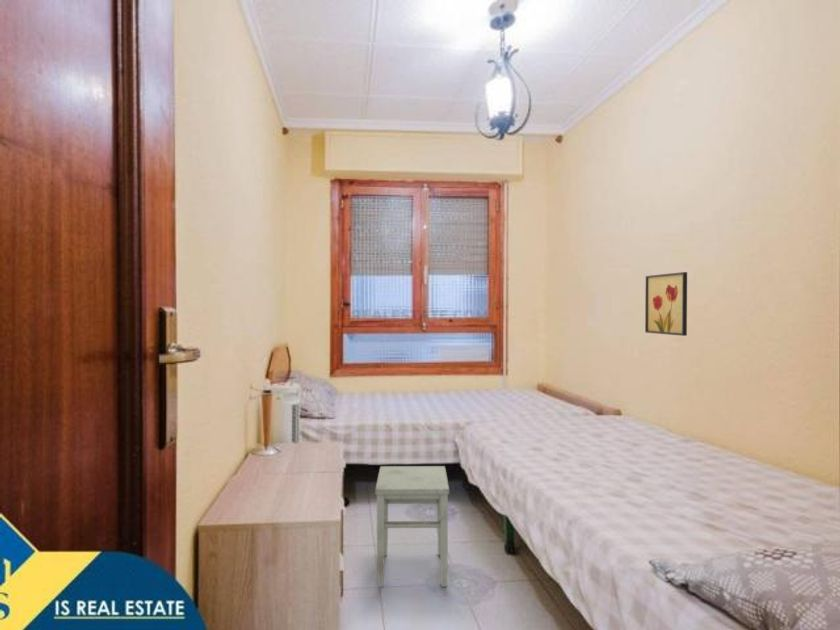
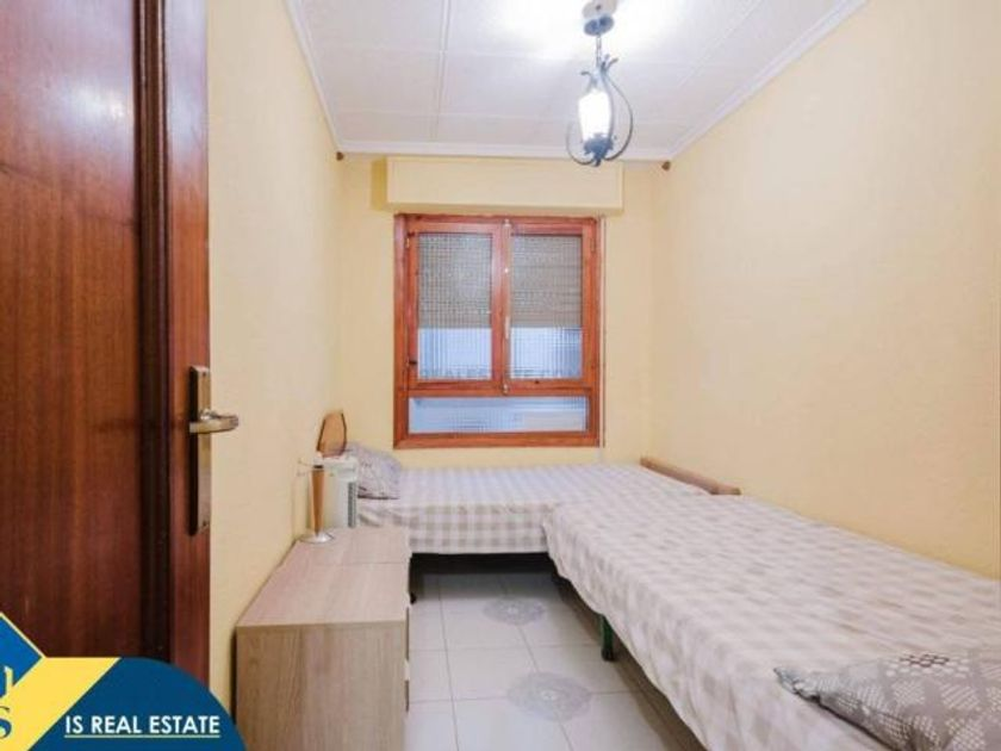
- wall art [644,271,688,337]
- stool [374,465,450,588]
